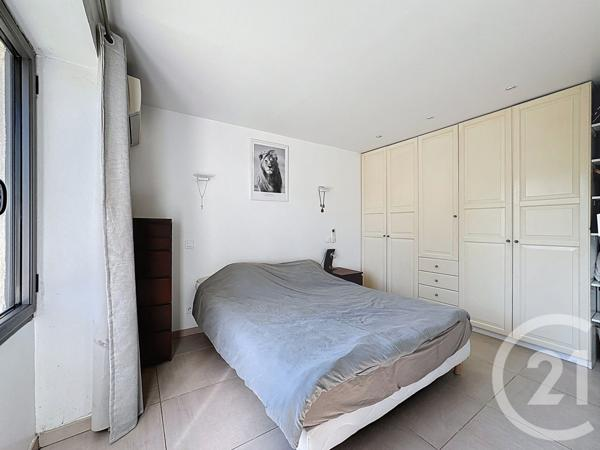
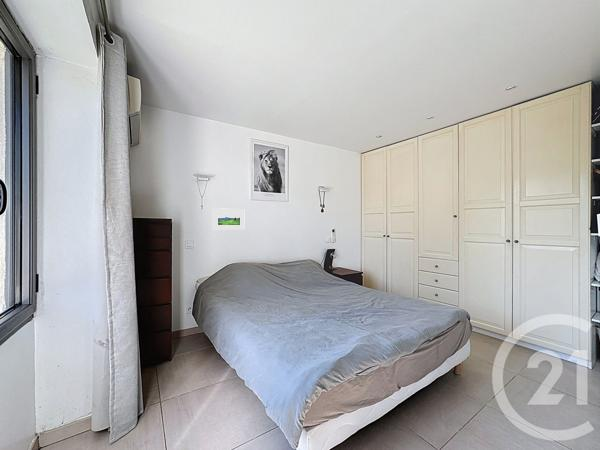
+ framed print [212,207,245,231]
